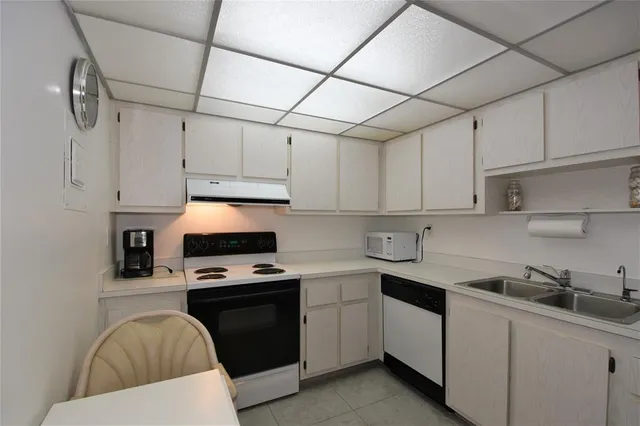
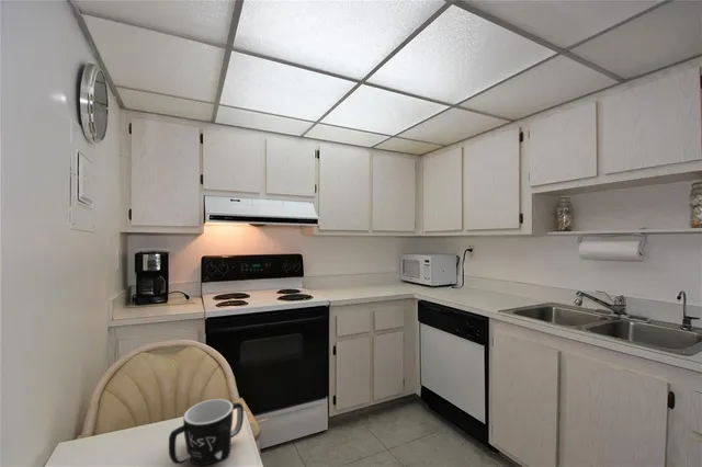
+ mug [168,398,245,466]
